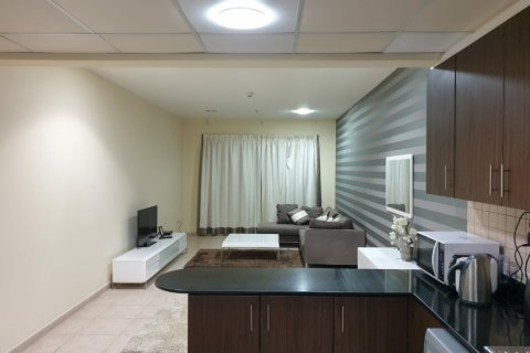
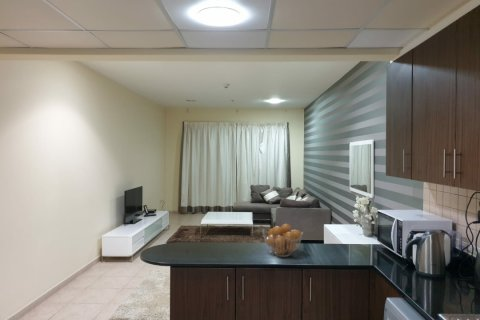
+ fruit basket [262,223,304,258]
